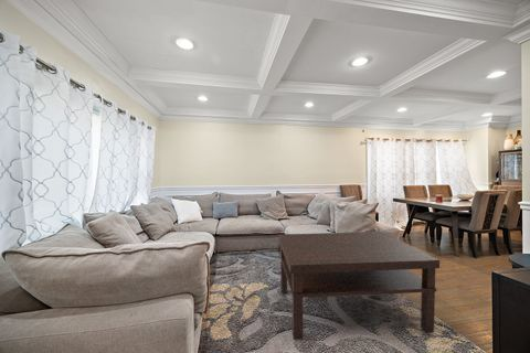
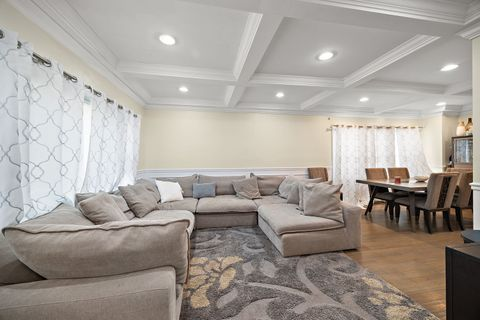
- coffee table [277,231,441,341]
